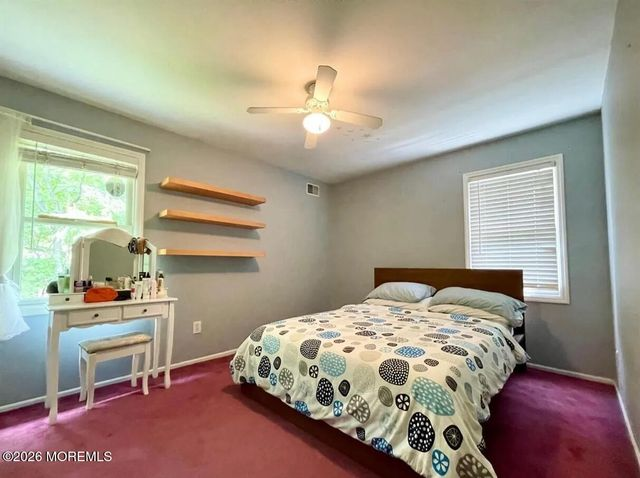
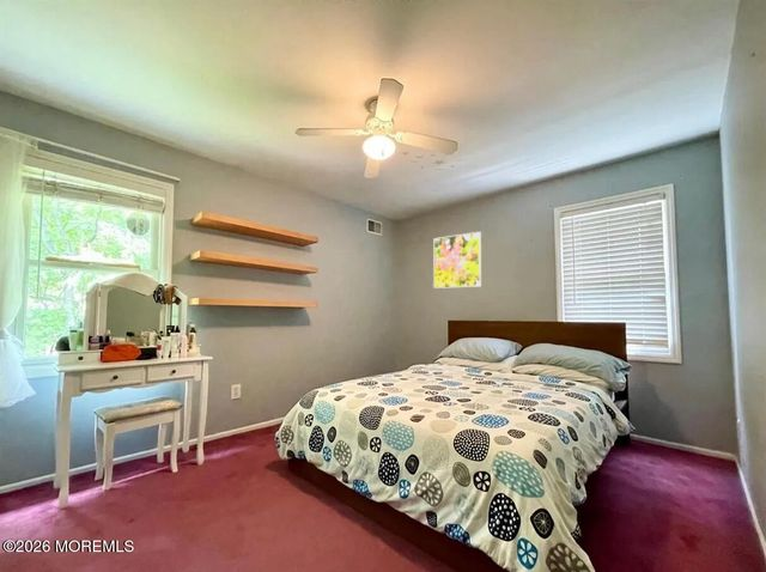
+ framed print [432,231,482,290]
